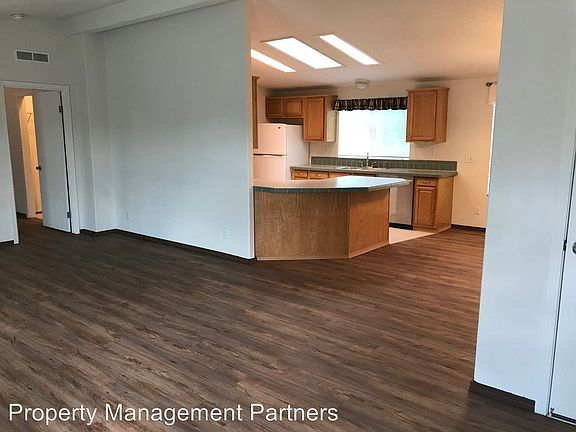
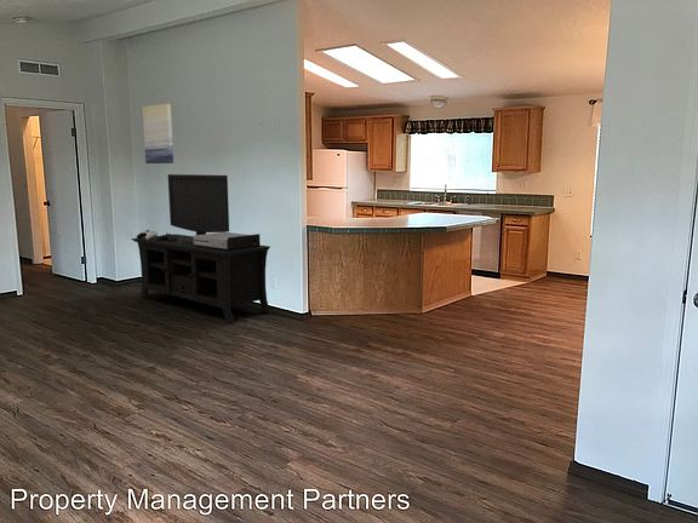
+ media console [130,173,271,324]
+ wall art [142,103,174,165]
